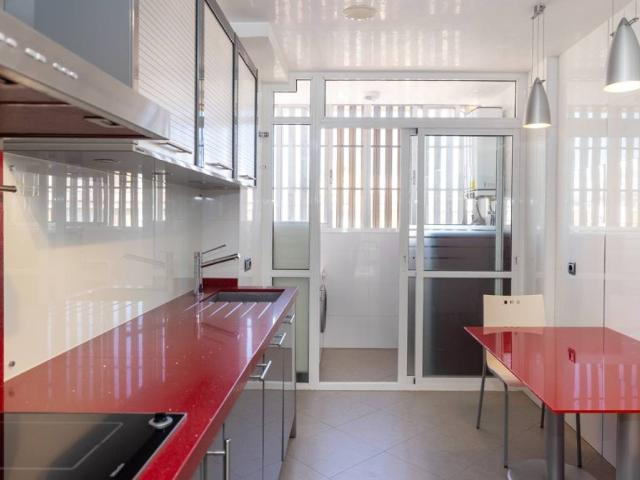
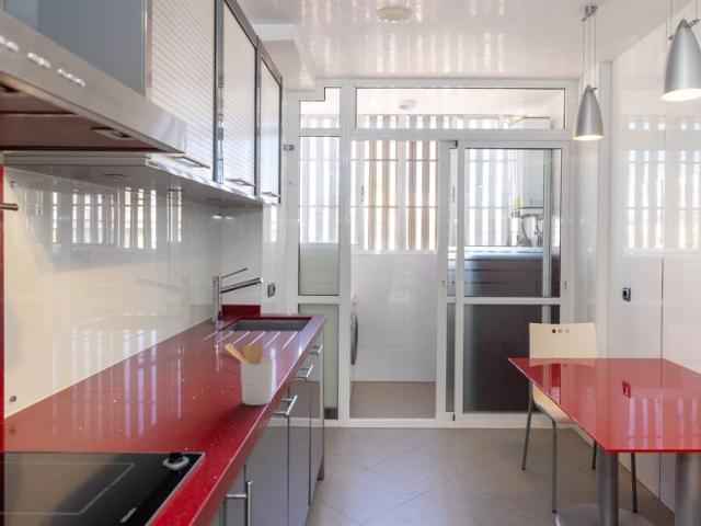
+ utensil holder [222,342,275,407]
